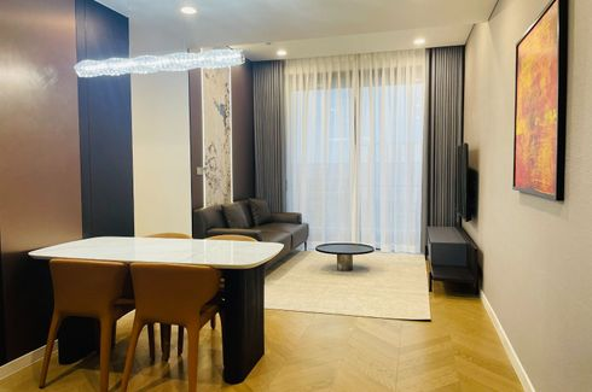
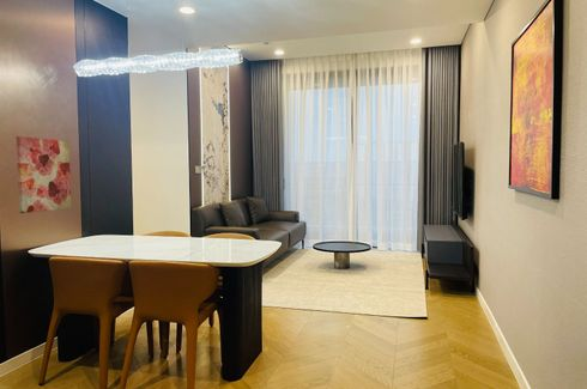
+ wall art [16,135,72,214]
